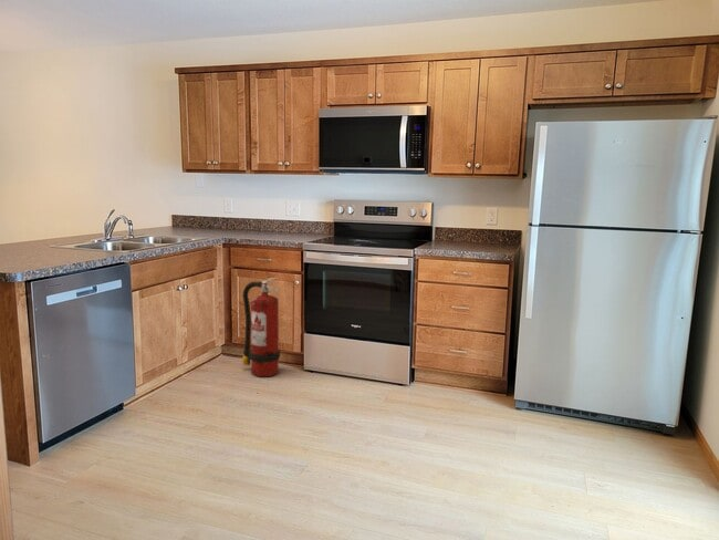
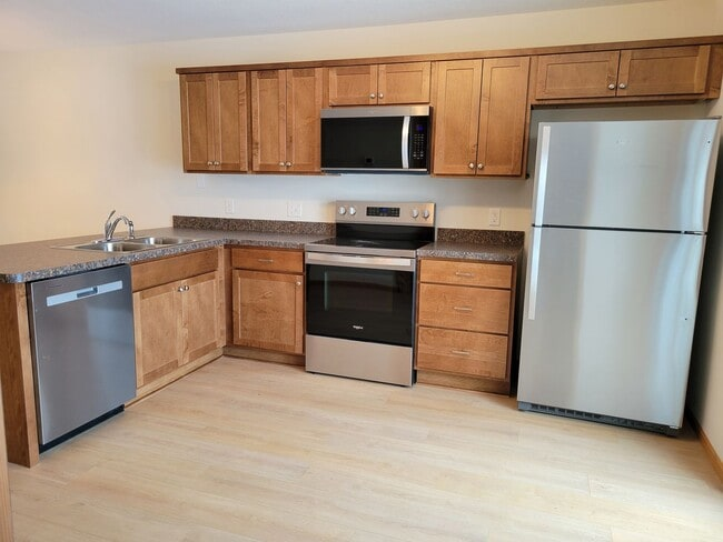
- fire extinguisher [241,277,281,377]
